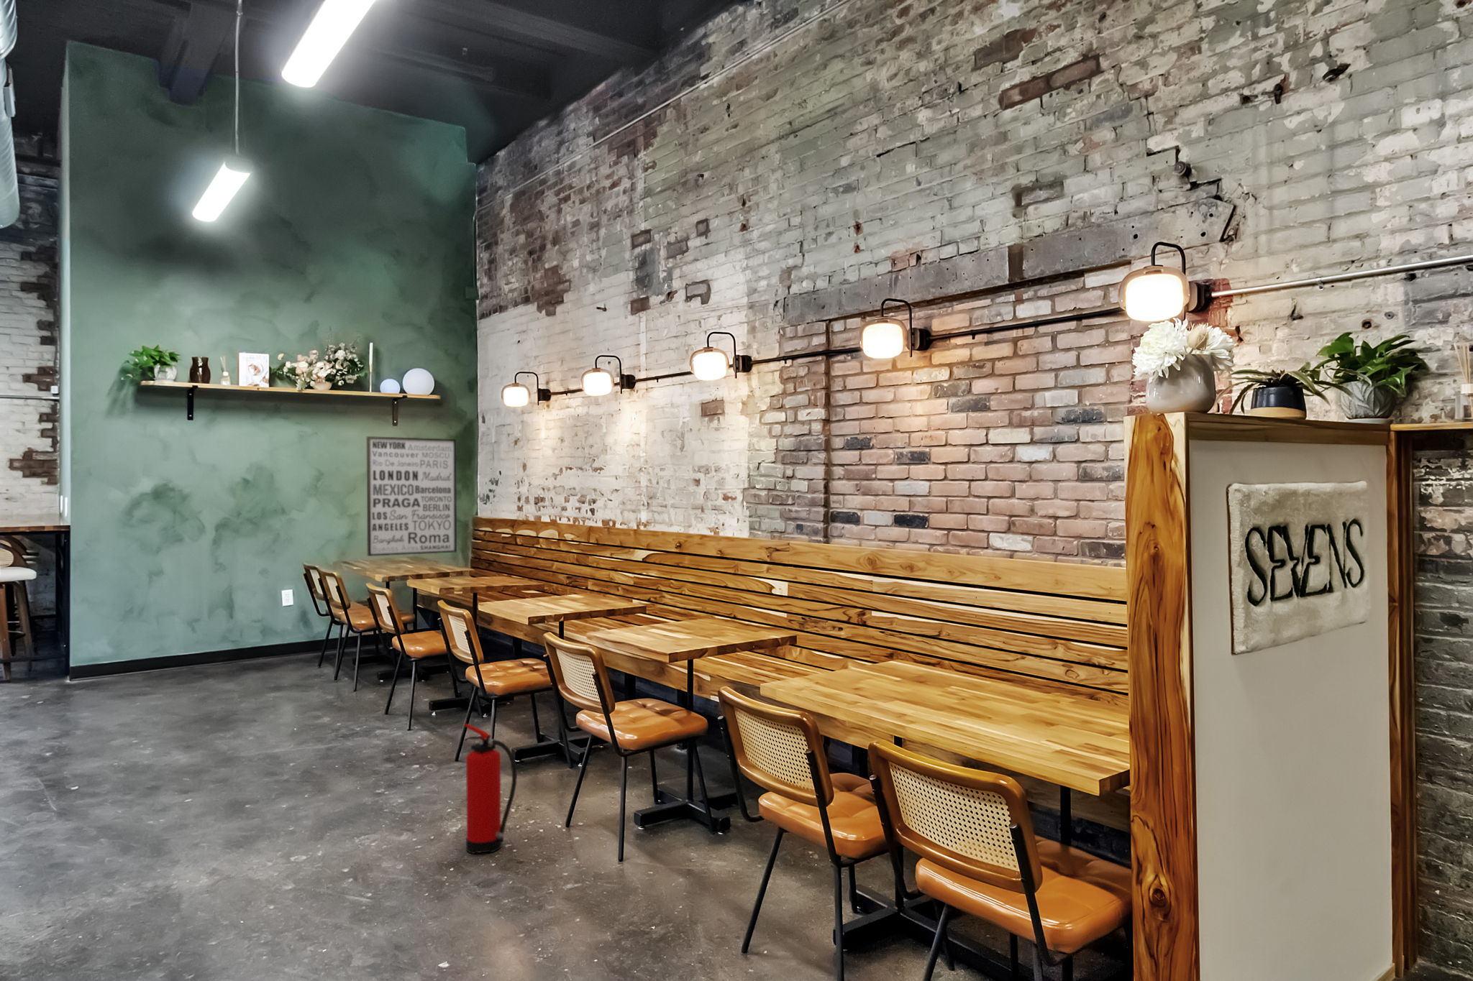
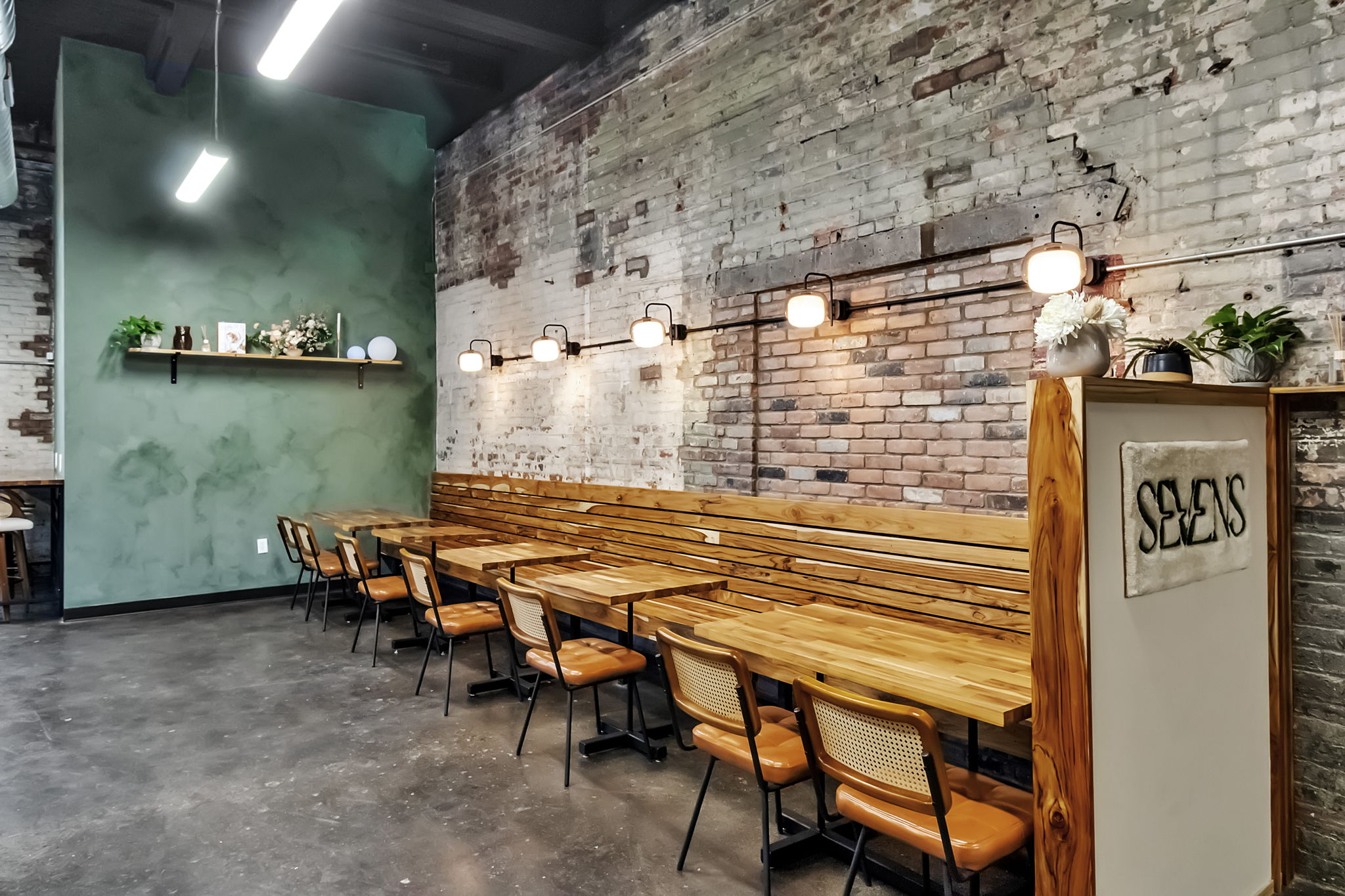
- wall art [366,436,458,557]
- fire extinguisher [463,723,518,854]
